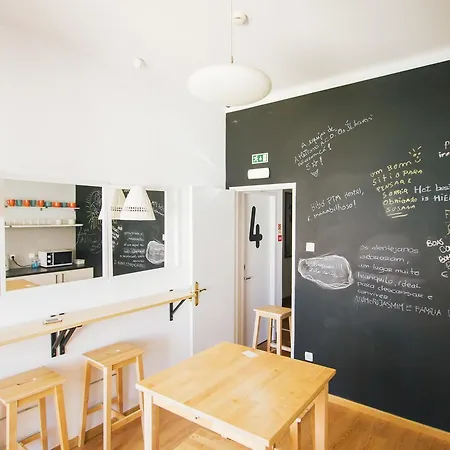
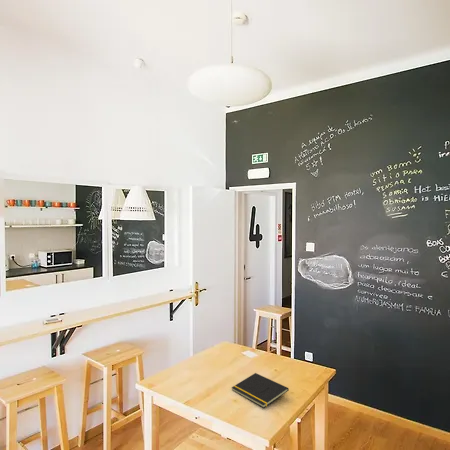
+ notepad [231,372,290,409]
